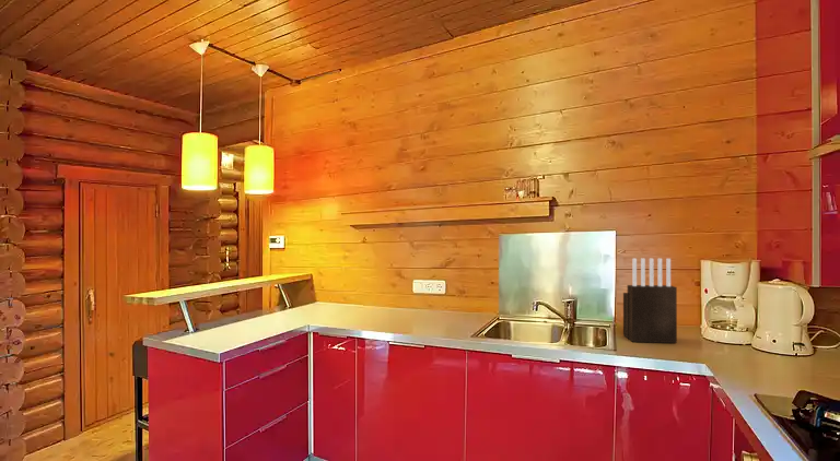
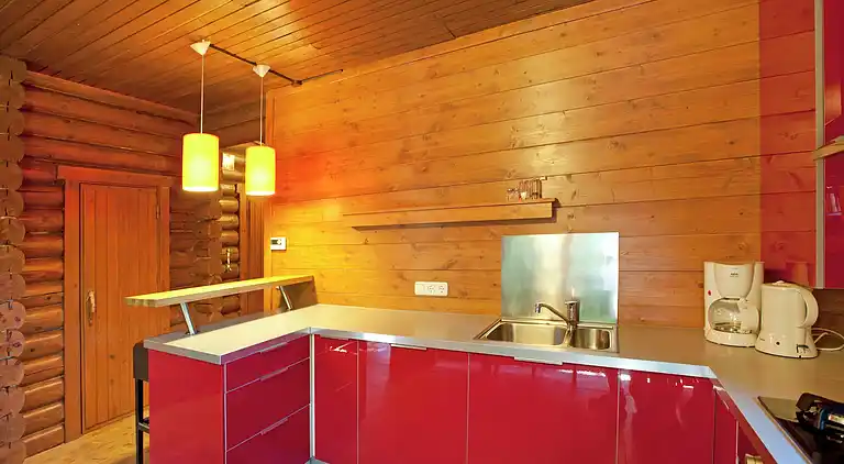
- knife block [622,257,678,344]
